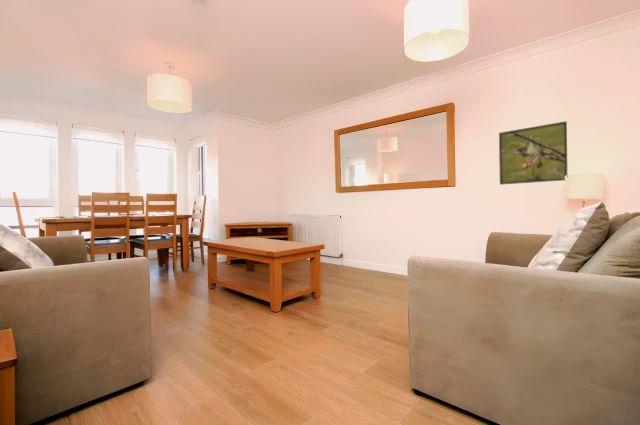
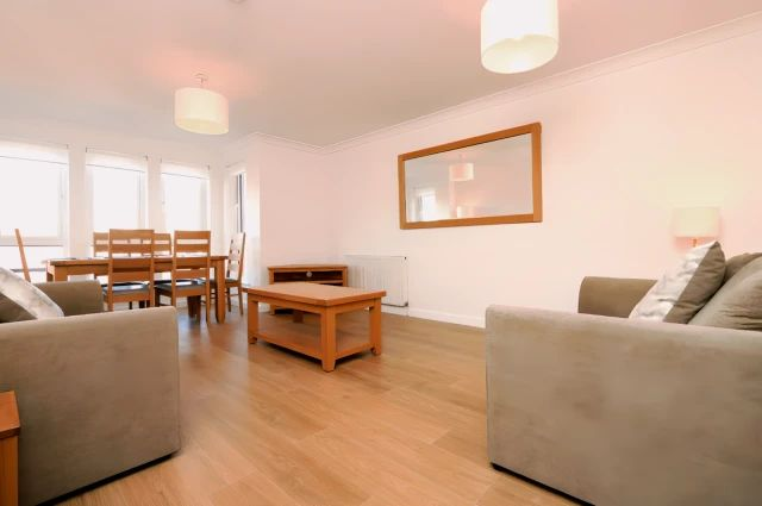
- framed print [498,120,568,186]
